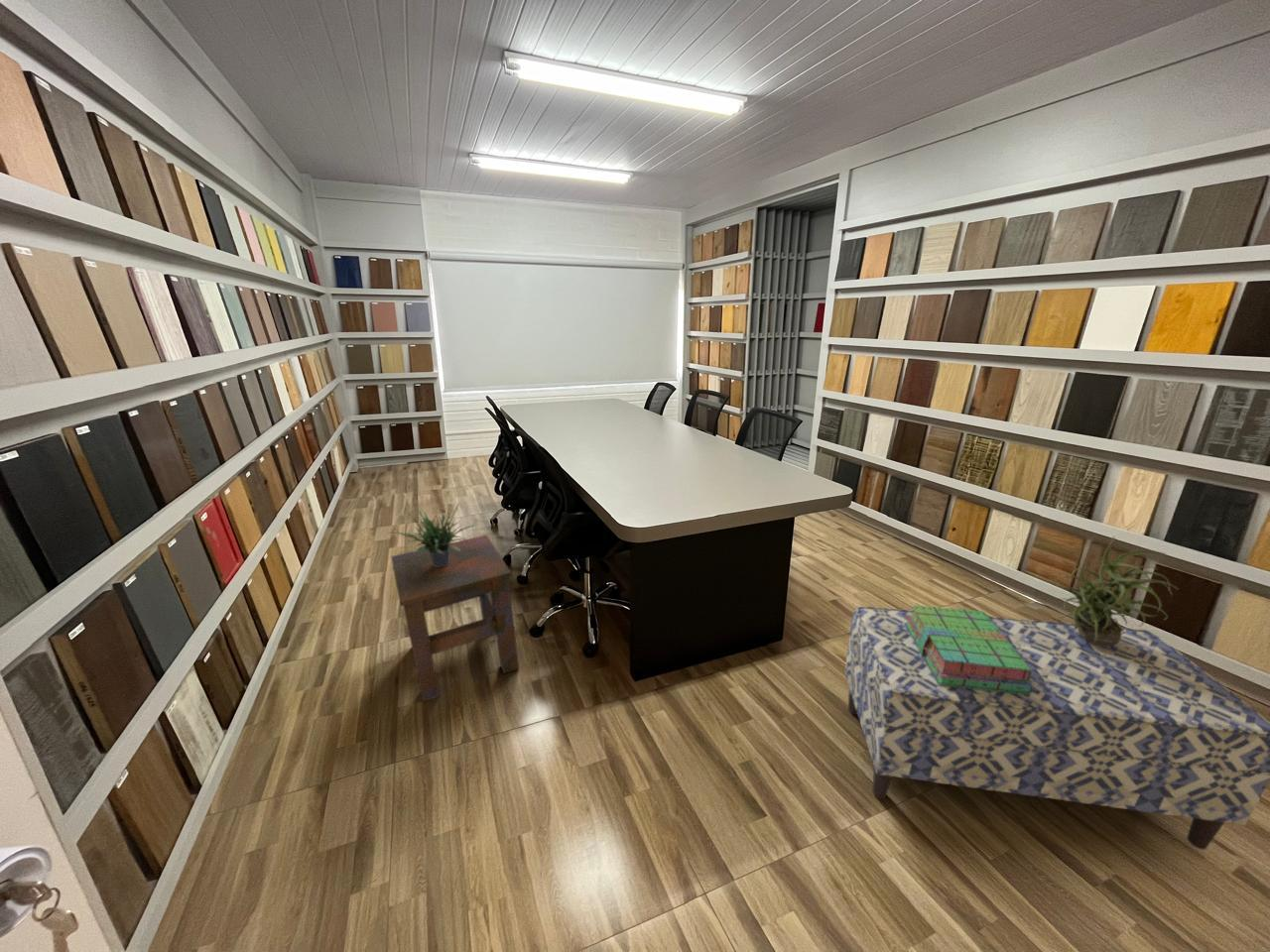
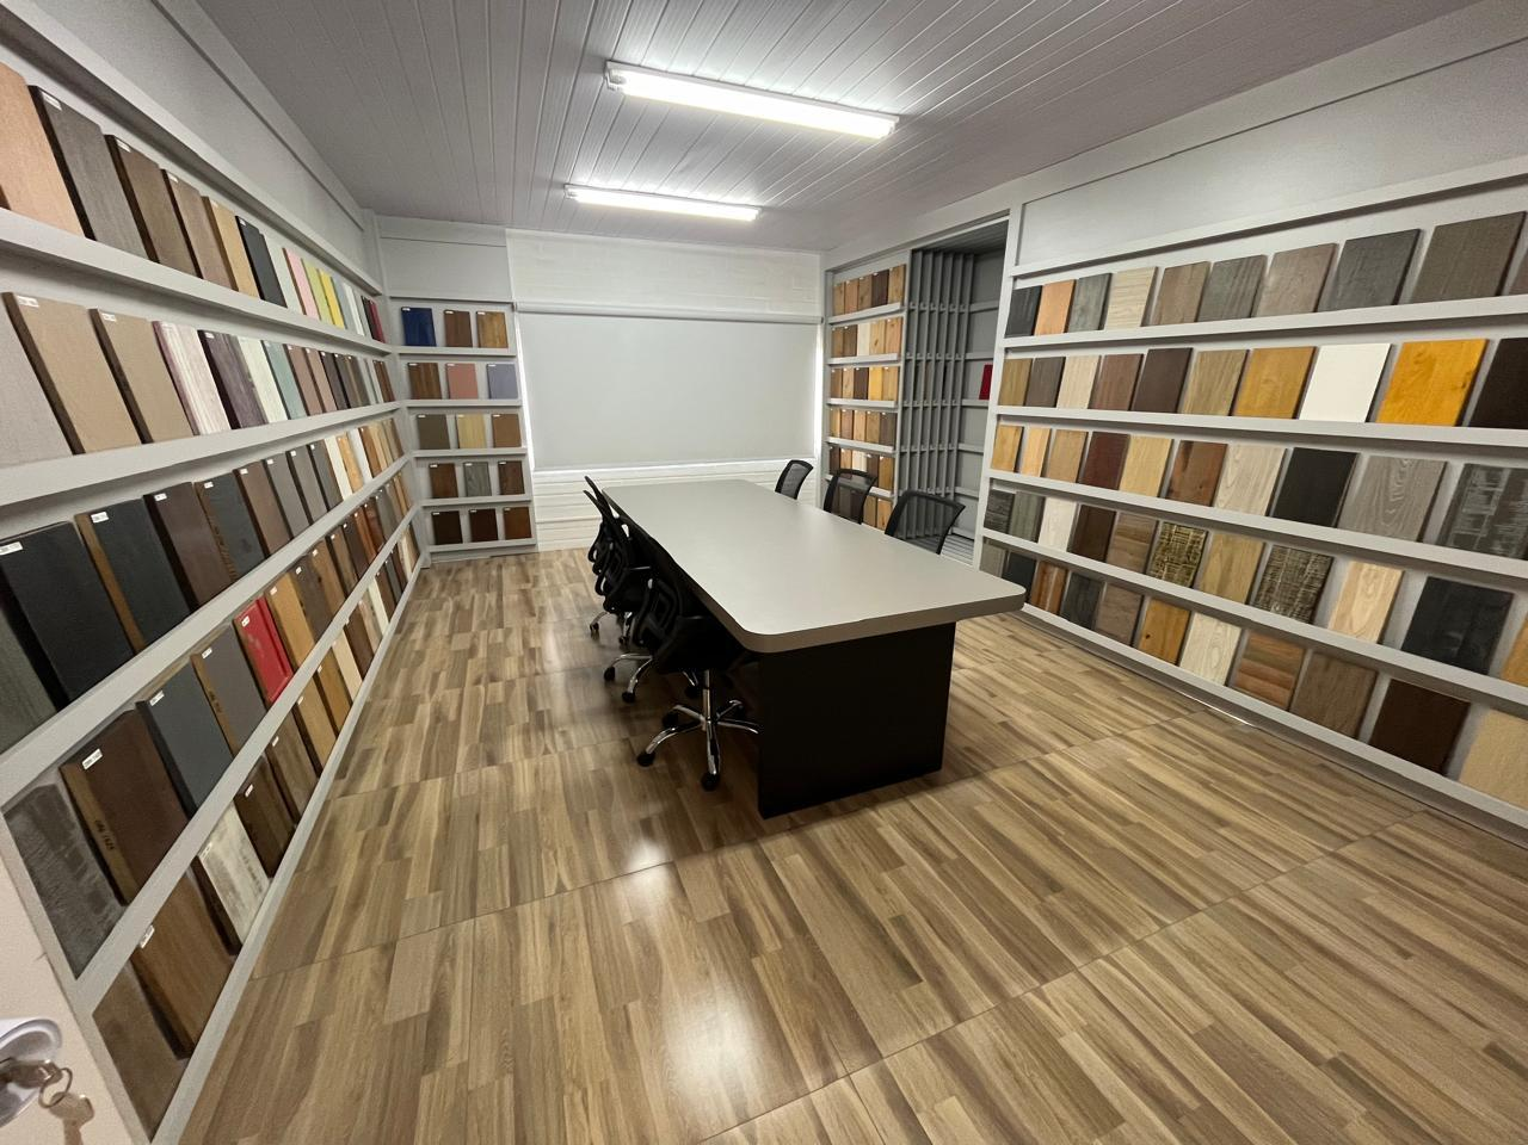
- potted plant [388,501,477,567]
- bench [843,606,1270,851]
- stack of books [904,604,1034,695]
- potted plant [1049,535,1180,646]
- side table [390,534,520,703]
